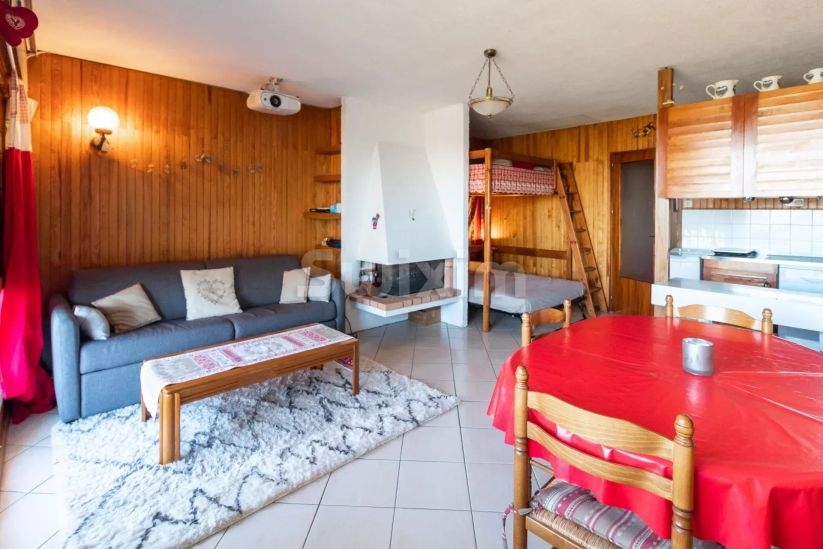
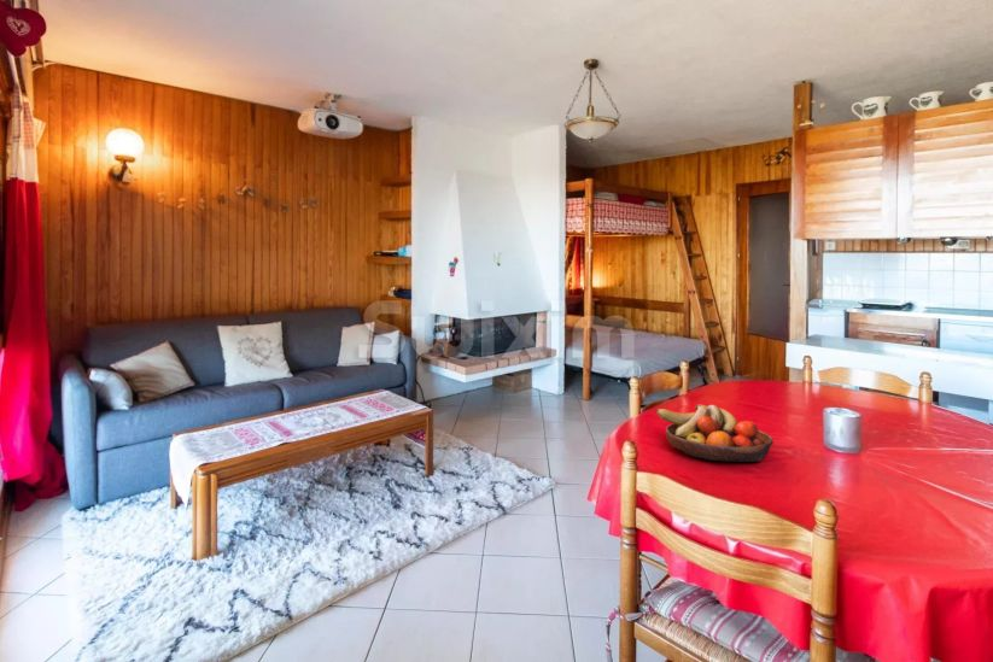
+ fruit bowl [655,403,775,463]
